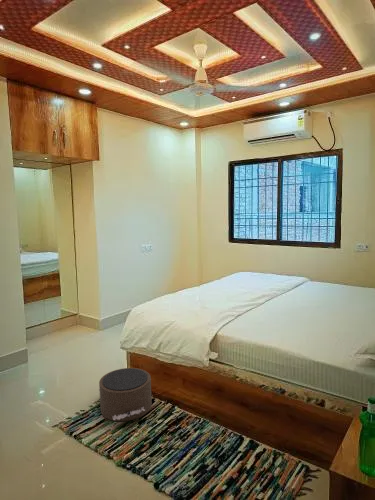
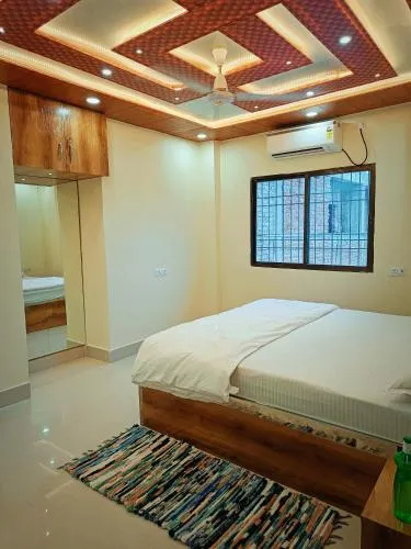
- pouf [98,367,153,422]
